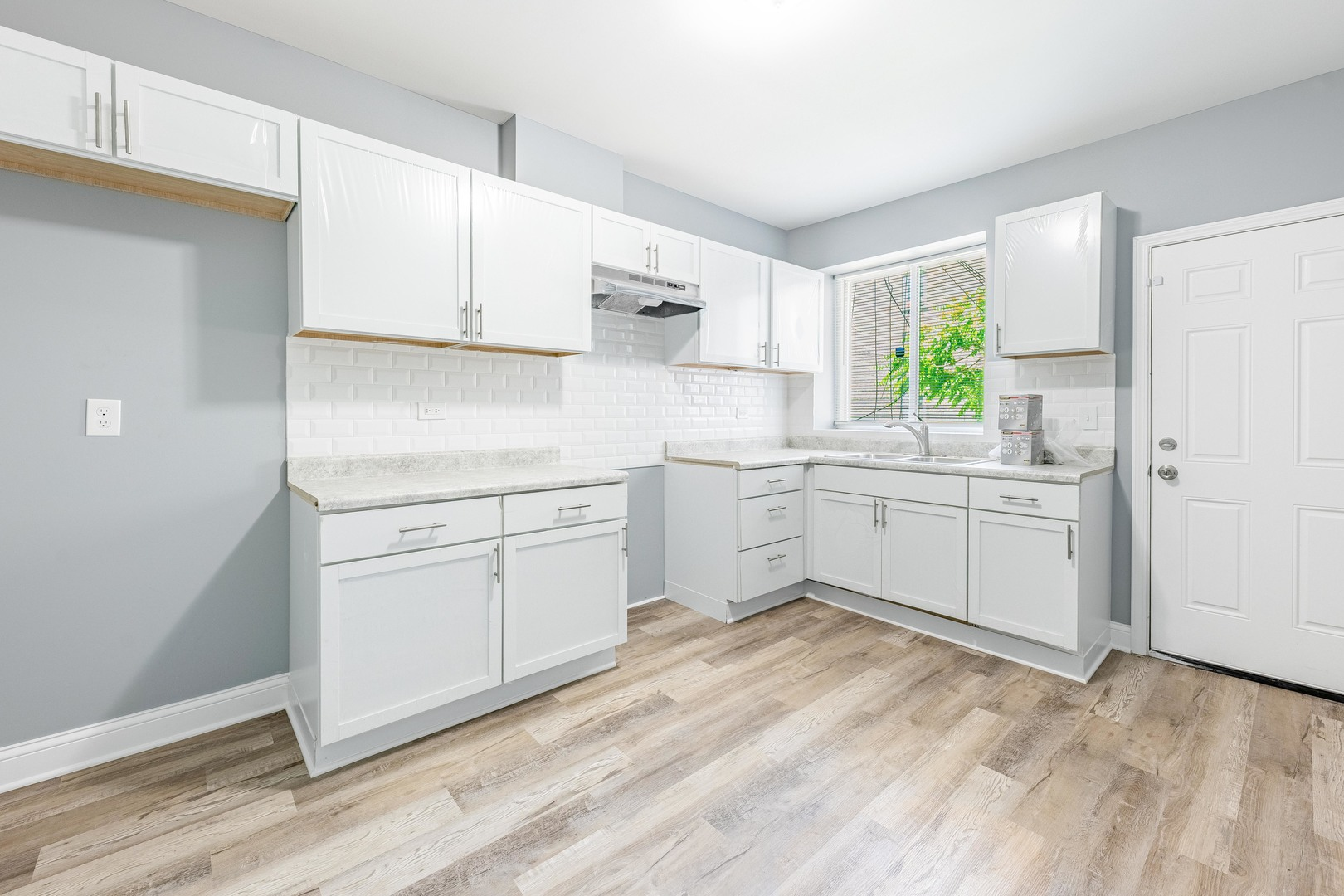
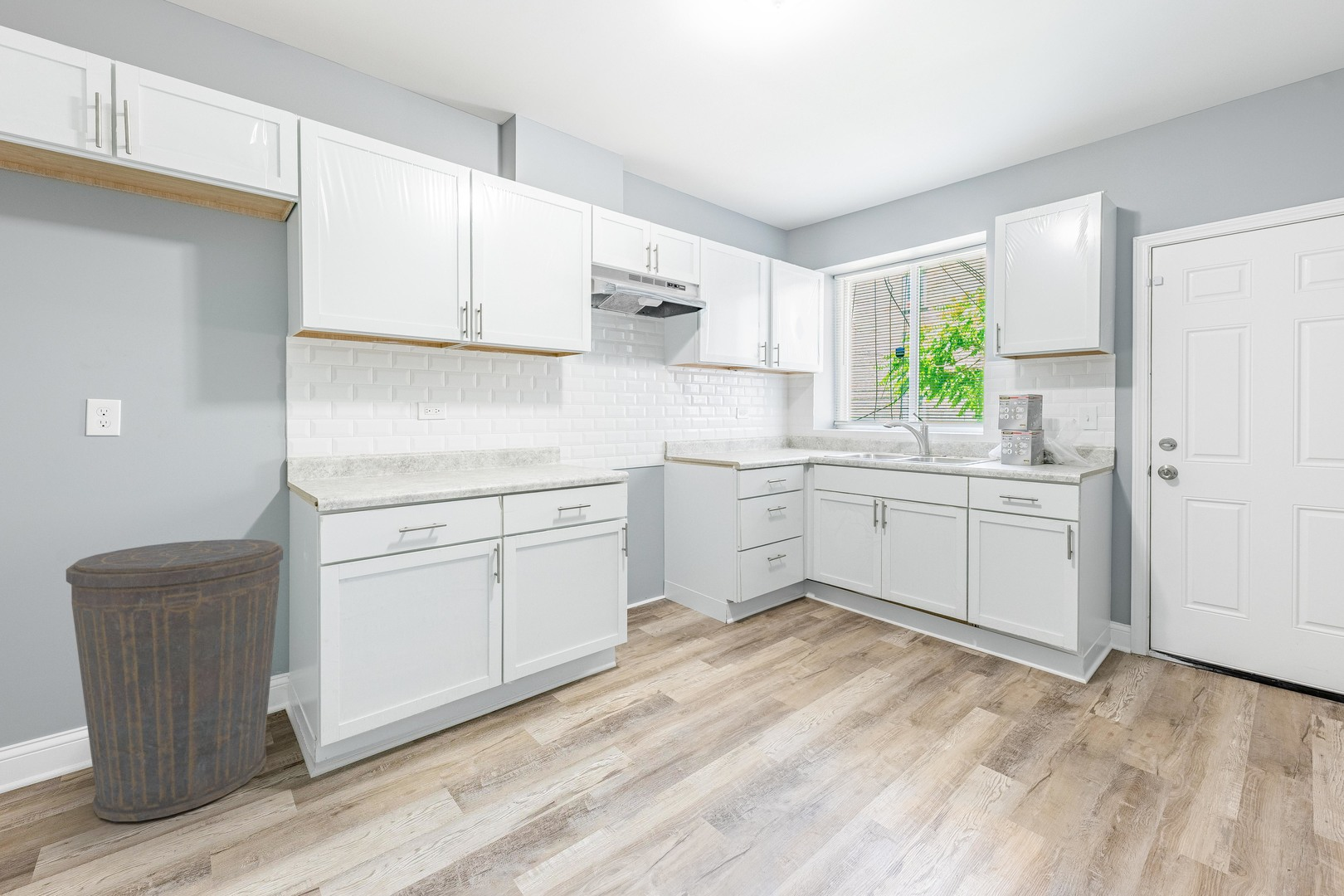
+ trash can [66,538,284,822]
